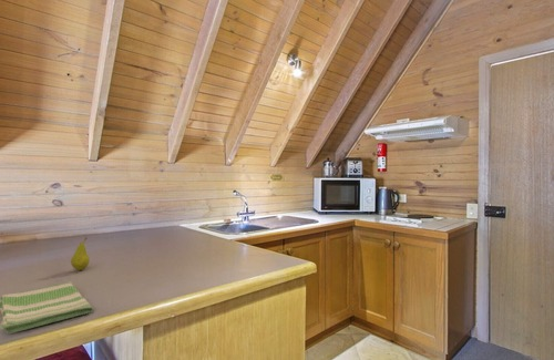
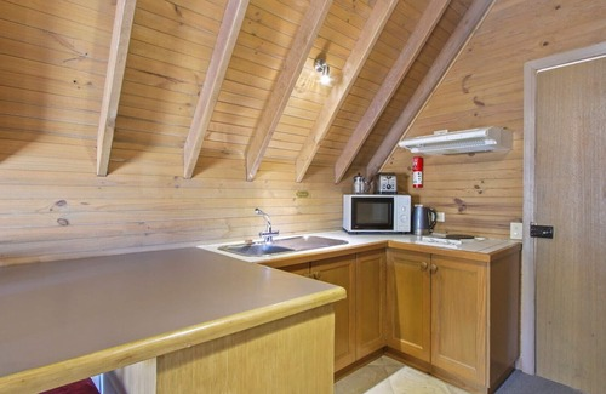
- fruit [70,237,91,271]
- dish towel [0,281,95,335]
